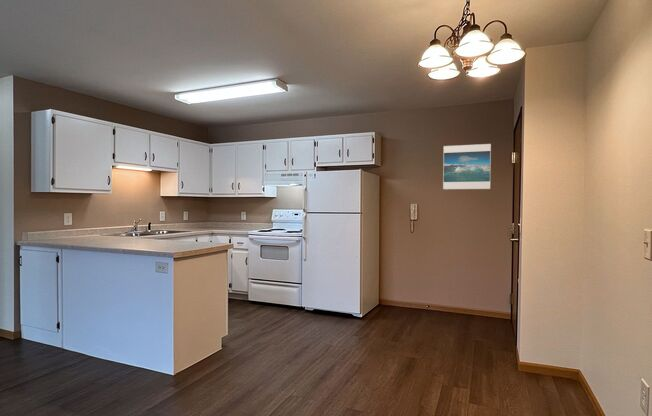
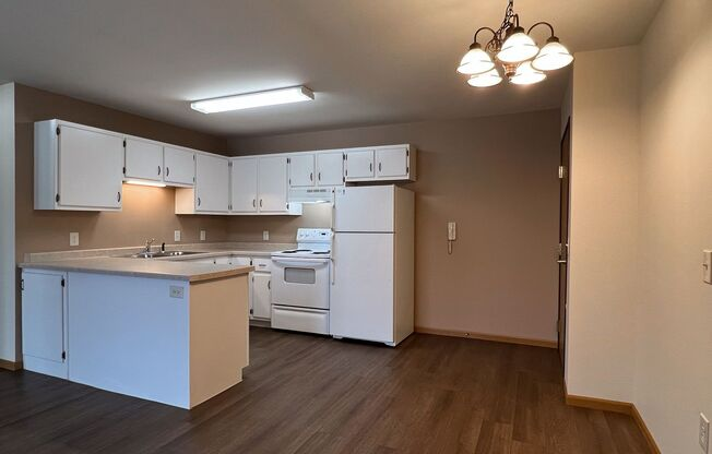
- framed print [442,143,492,190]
